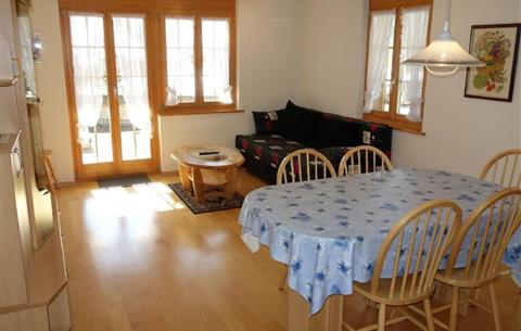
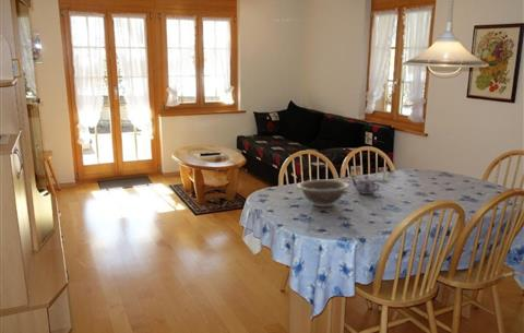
+ decorative bowl [296,179,350,207]
+ teapot [349,175,381,195]
